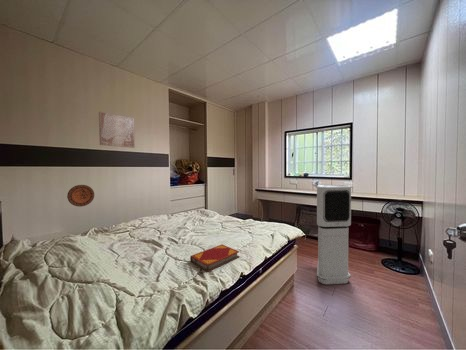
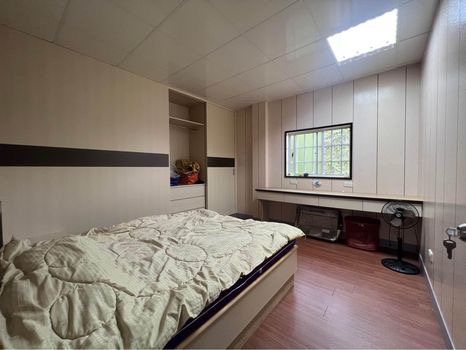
- wall art [98,111,136,149]
- hardback book [189,244,241,273]
- air purifier [316,183,352,285]
- decorative plate [66,184,95,207]
